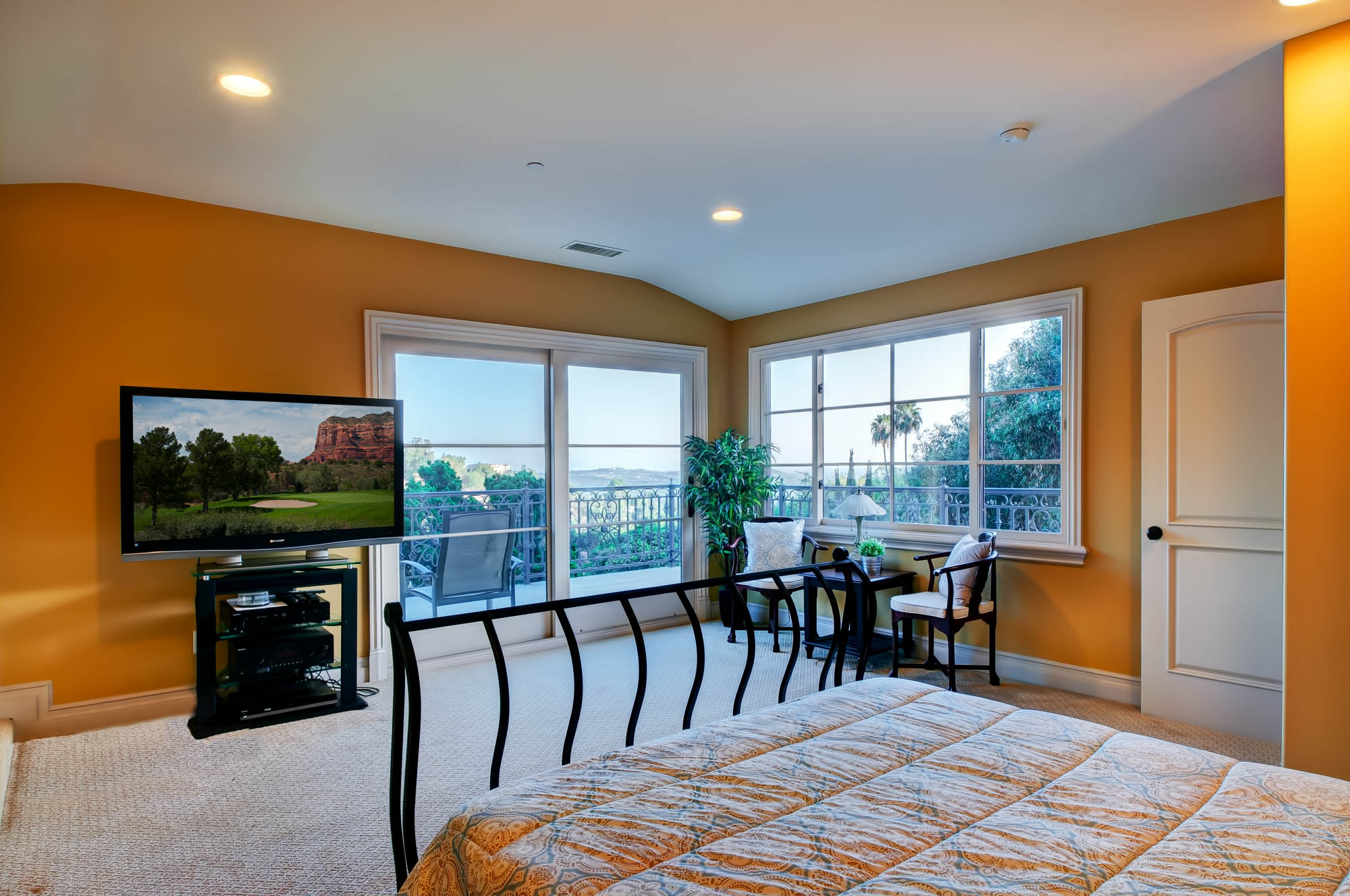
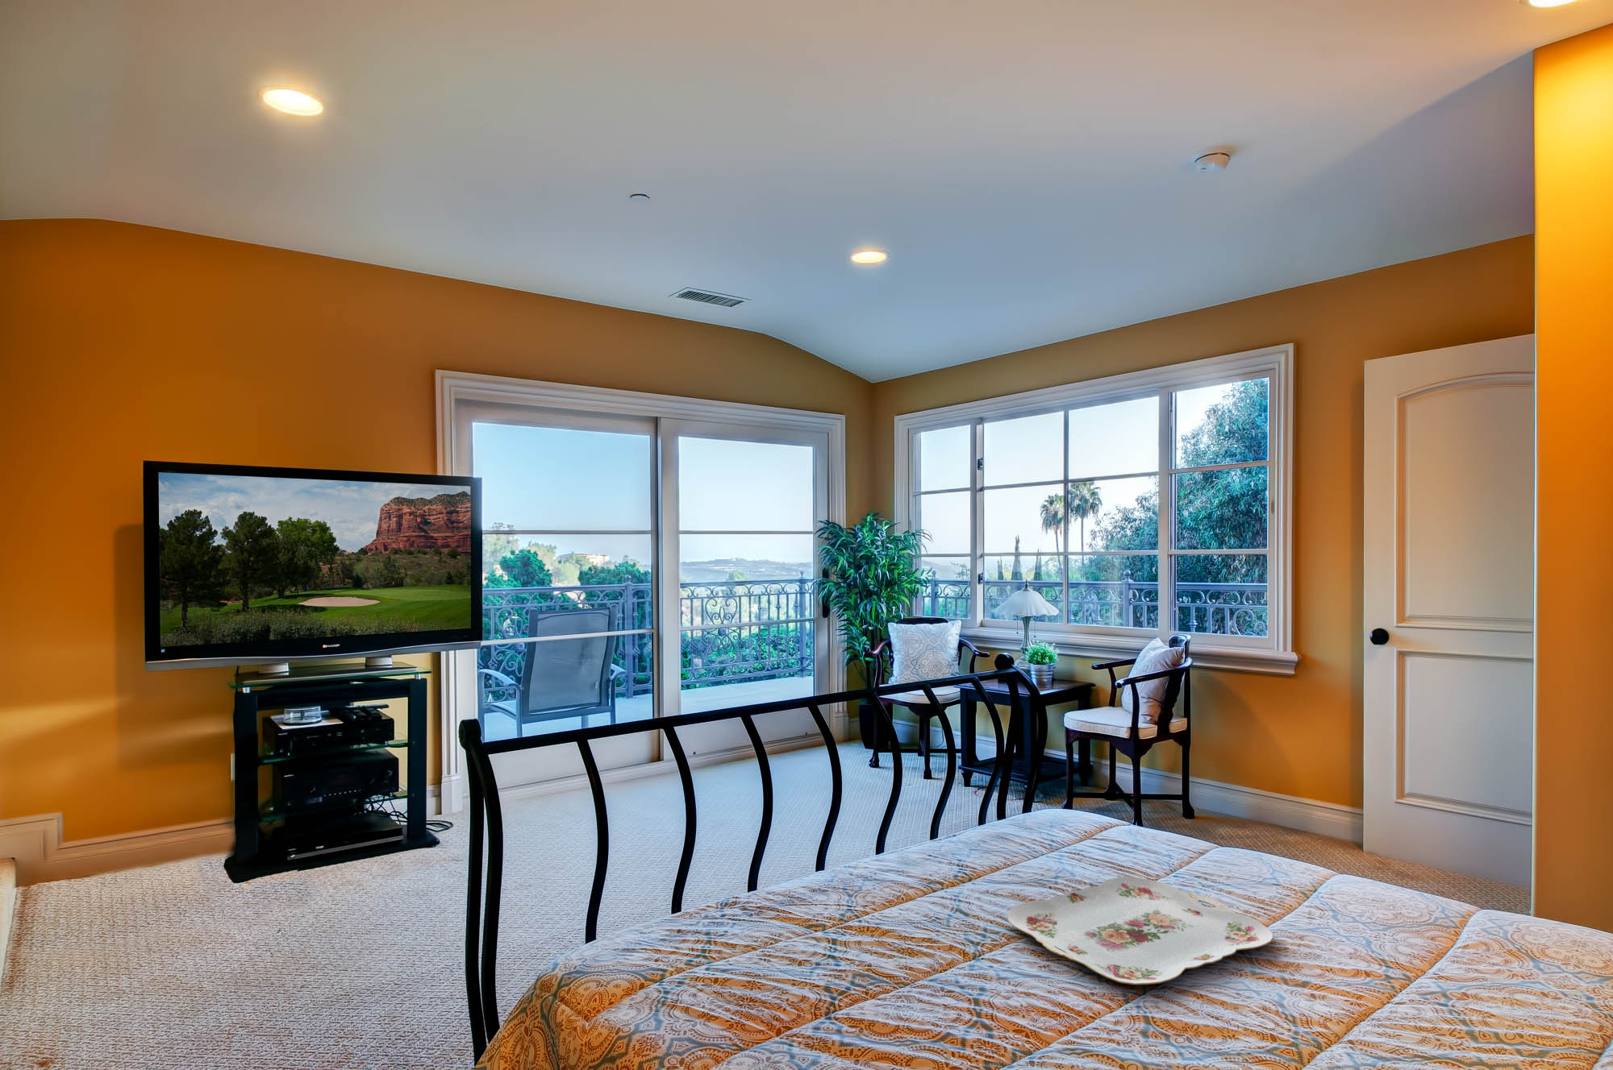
+ serving tray [1006,877,1274,985]
